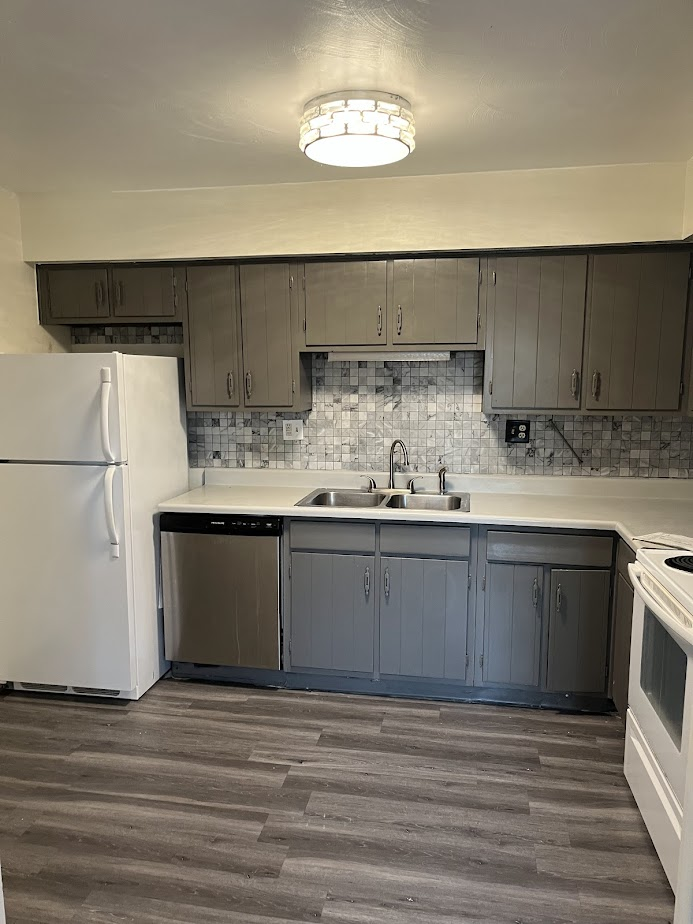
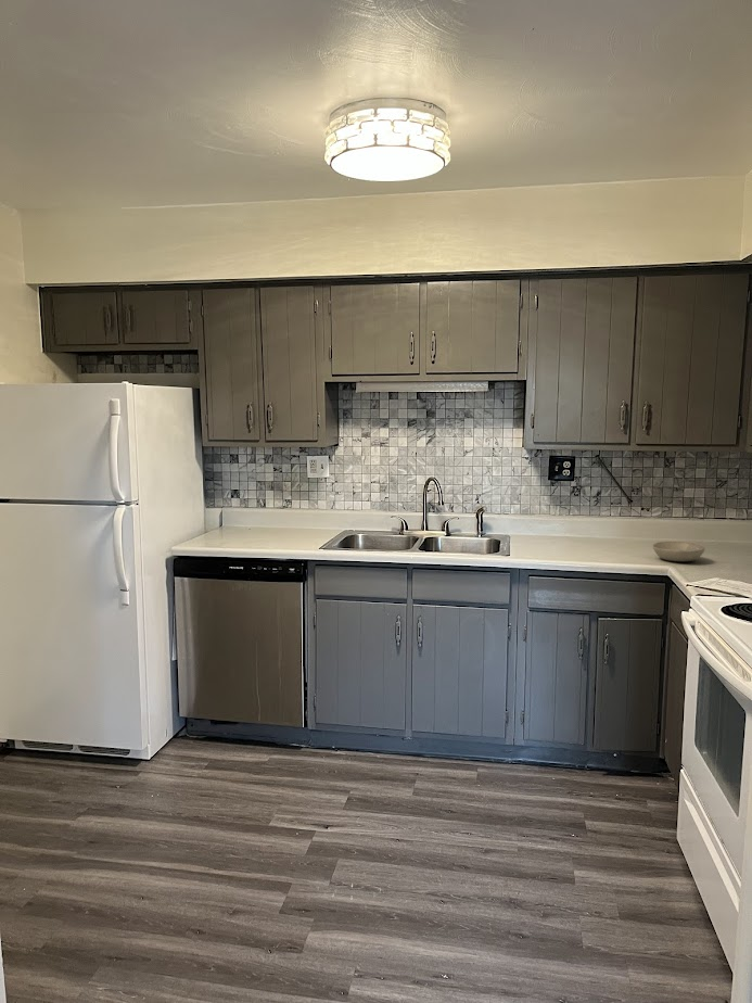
+ bowl [652,541,706,562]
